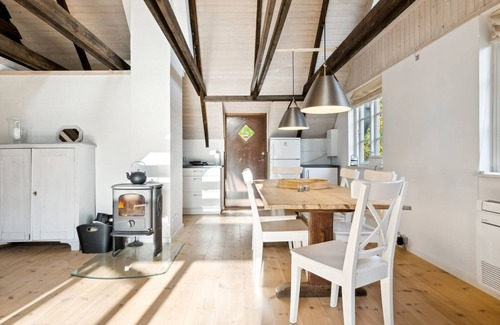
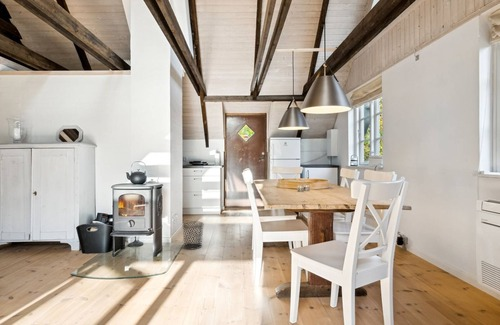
+ waste bin [181,220,205,250]
